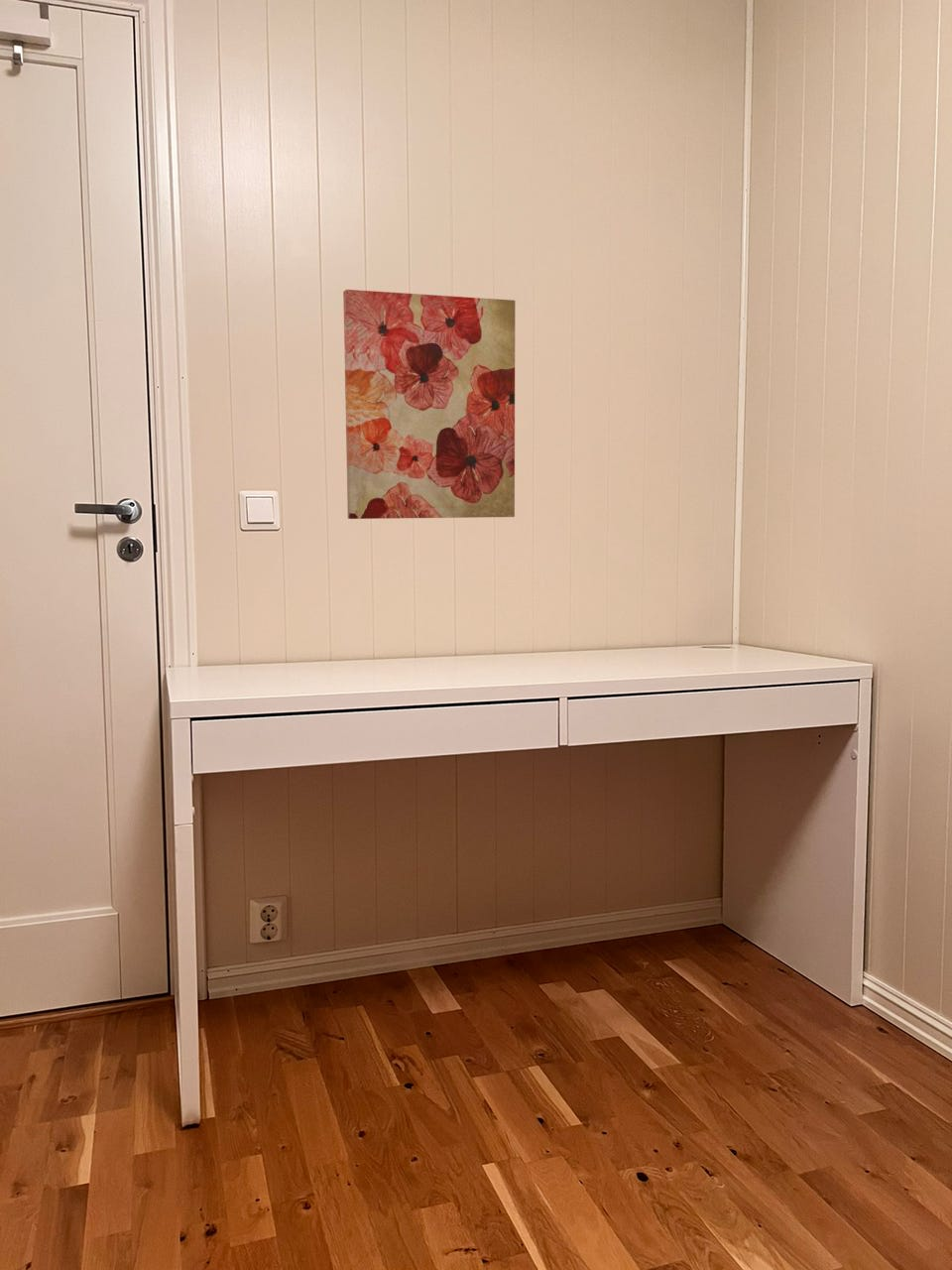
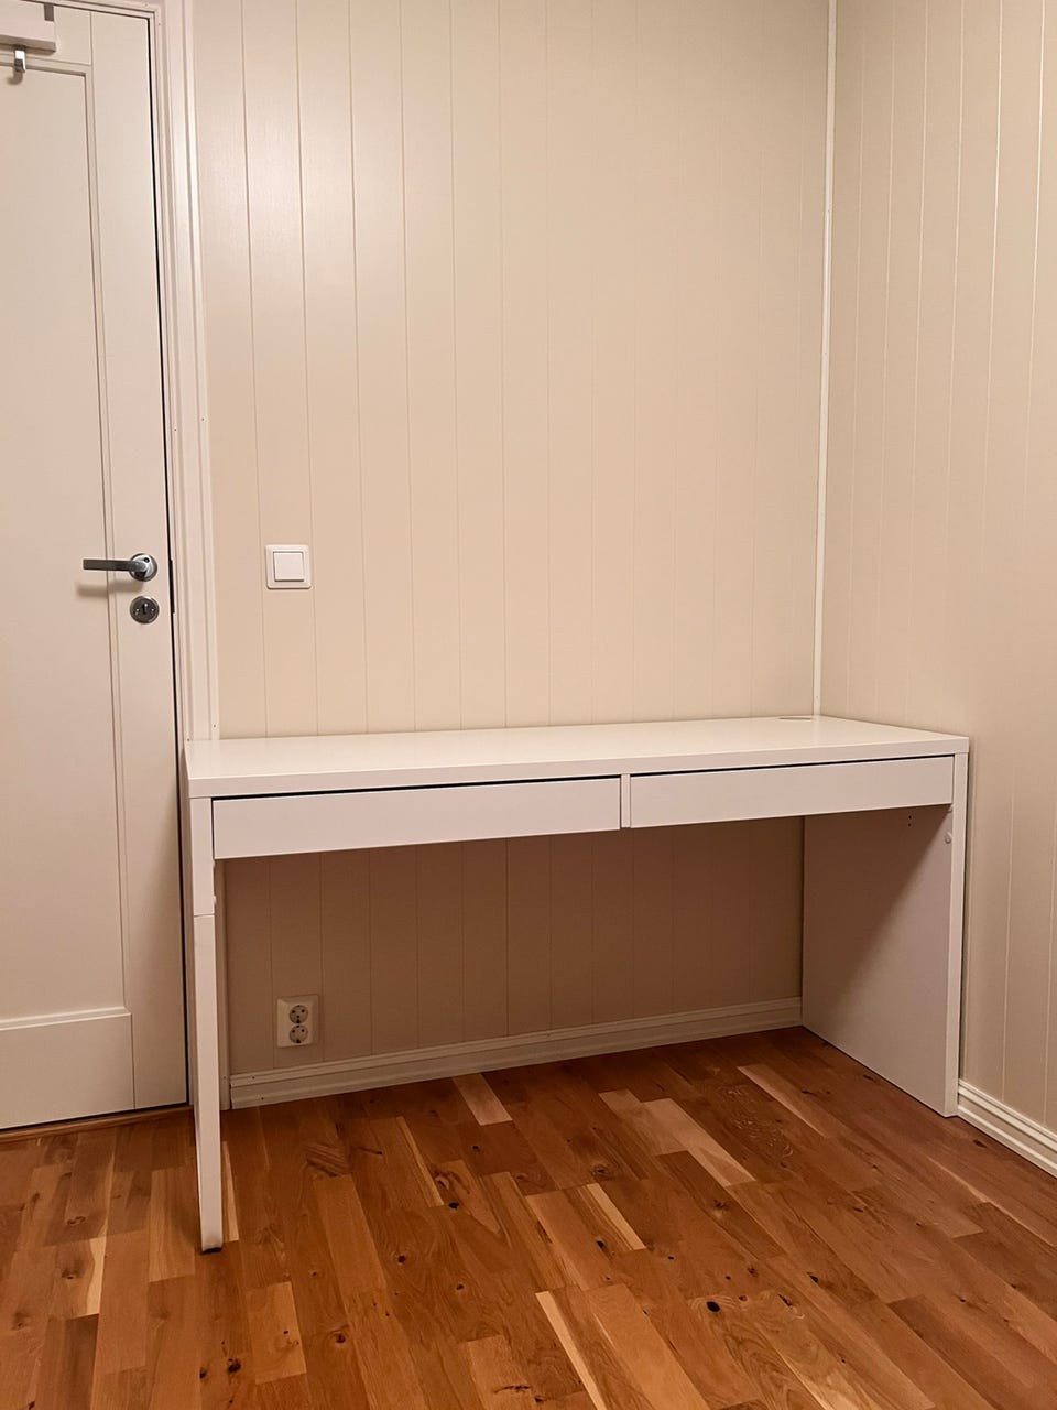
- wall art [342,289,516,520]
